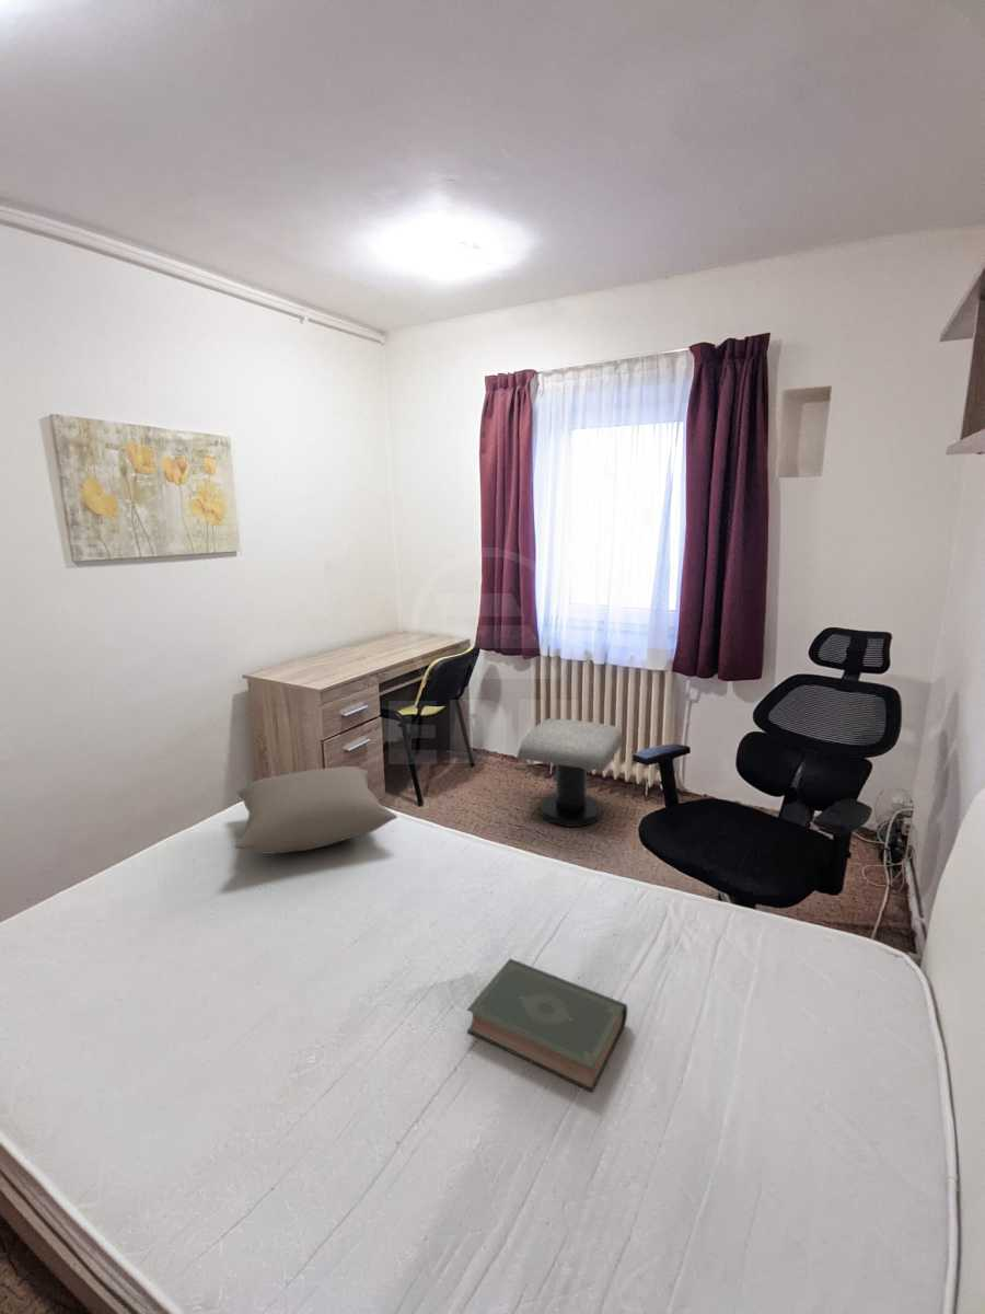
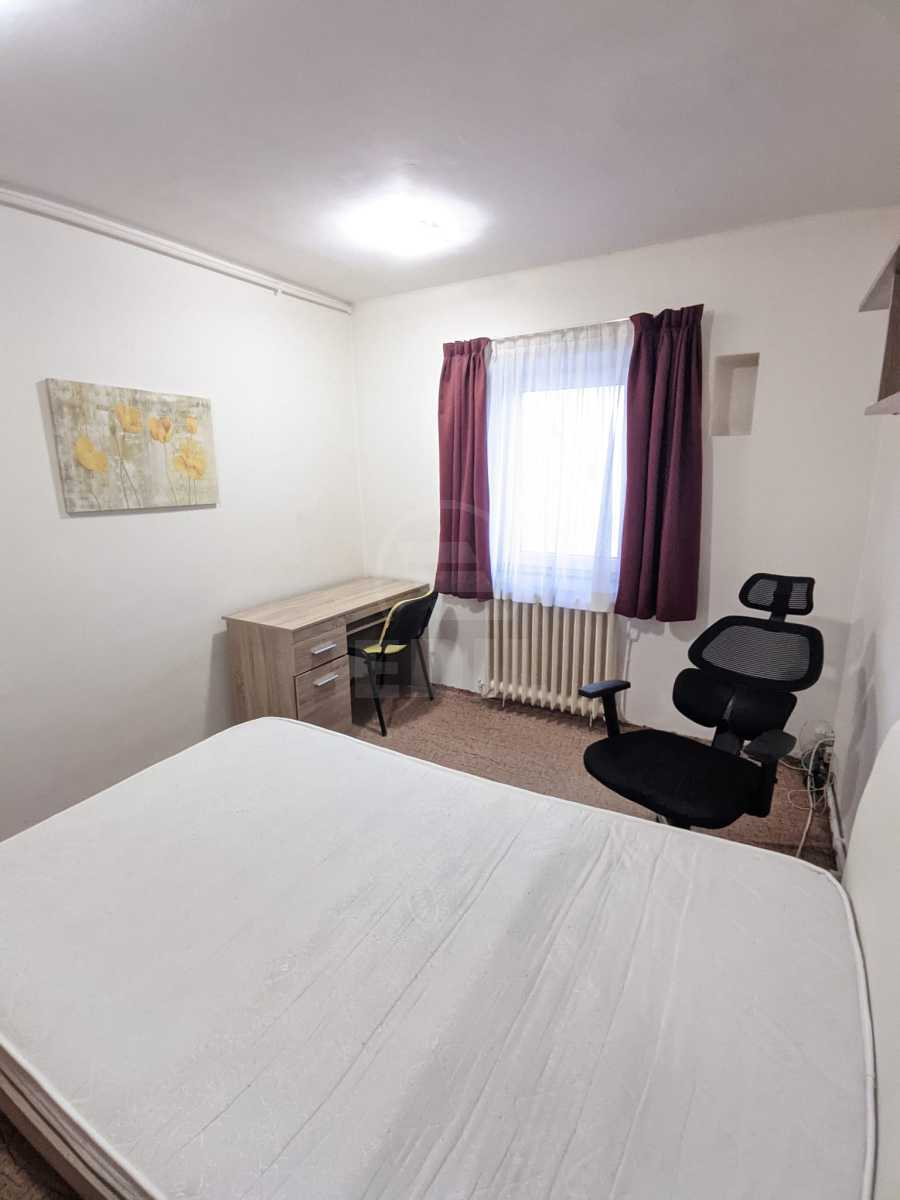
- book [465,957,628,1093]
- pillow [234,765,398,855]
- stool [515,717,625,828]
